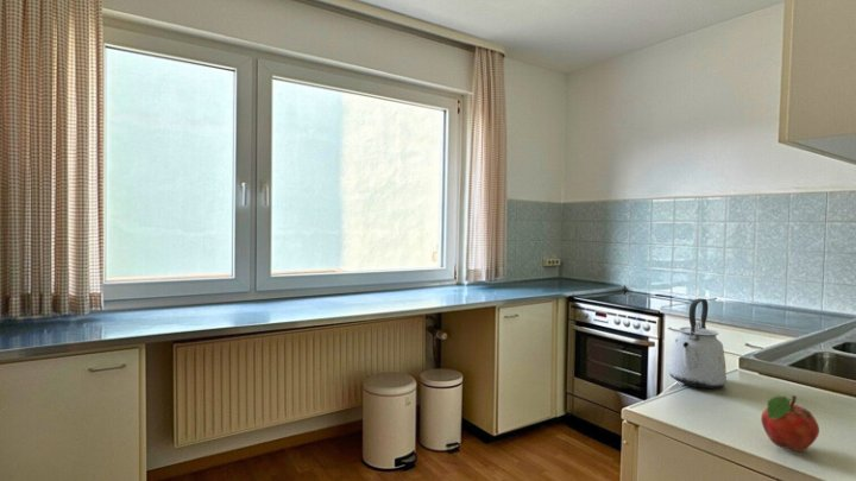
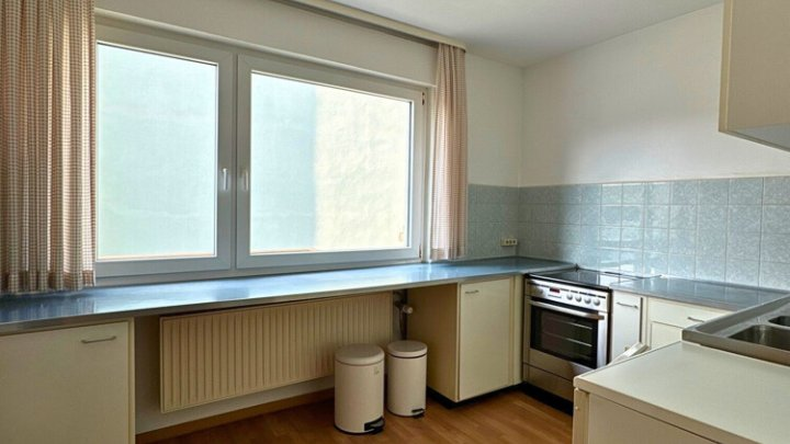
- fruit [760,394,820,452]
- kettle [668,297,728,390]
